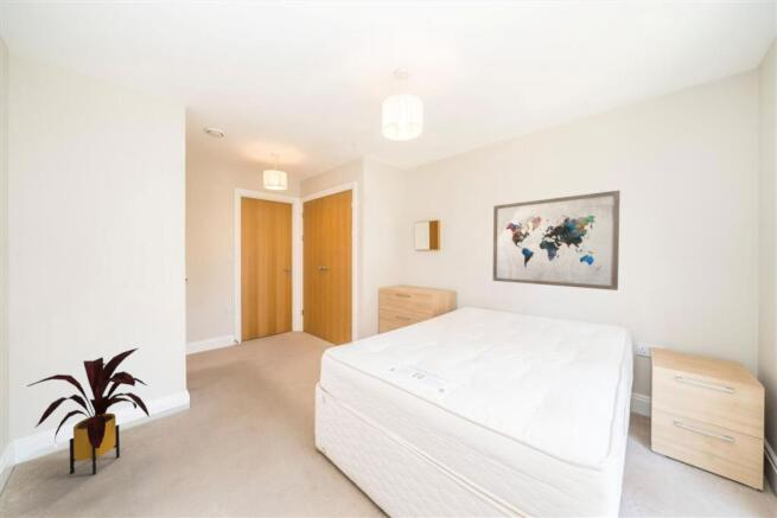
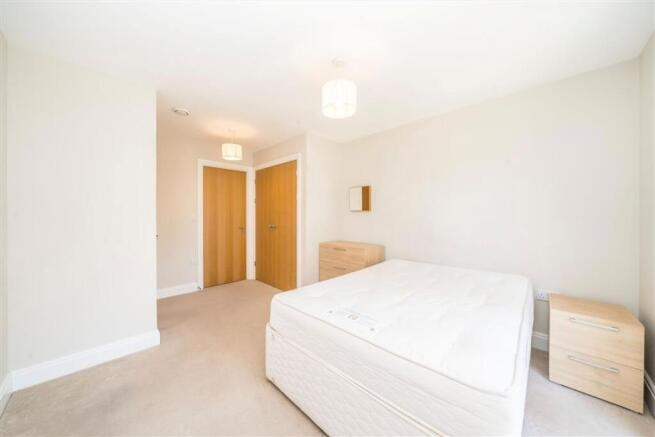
- house plant [26,347,151,477]
- wall art [492,190,622,292]
